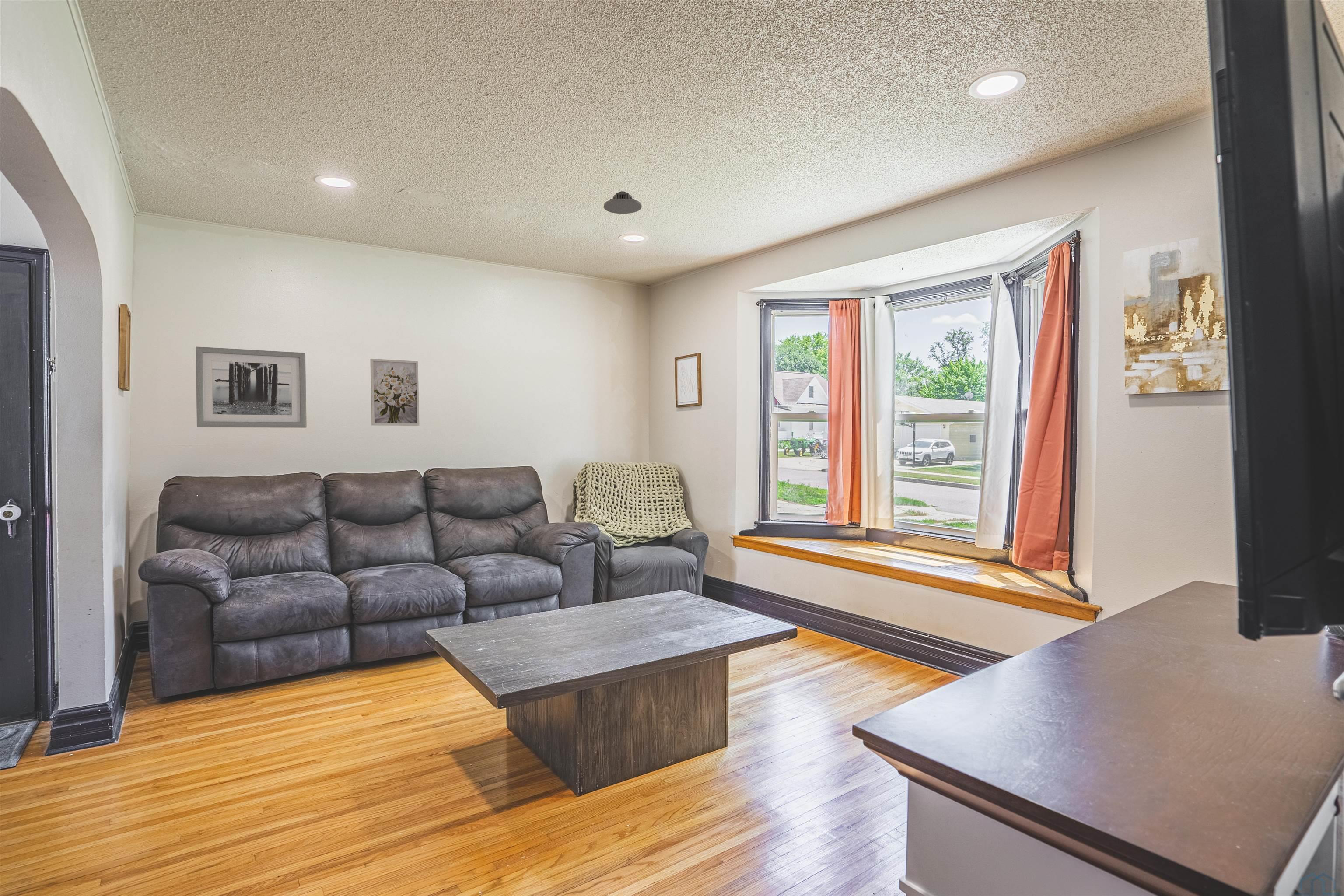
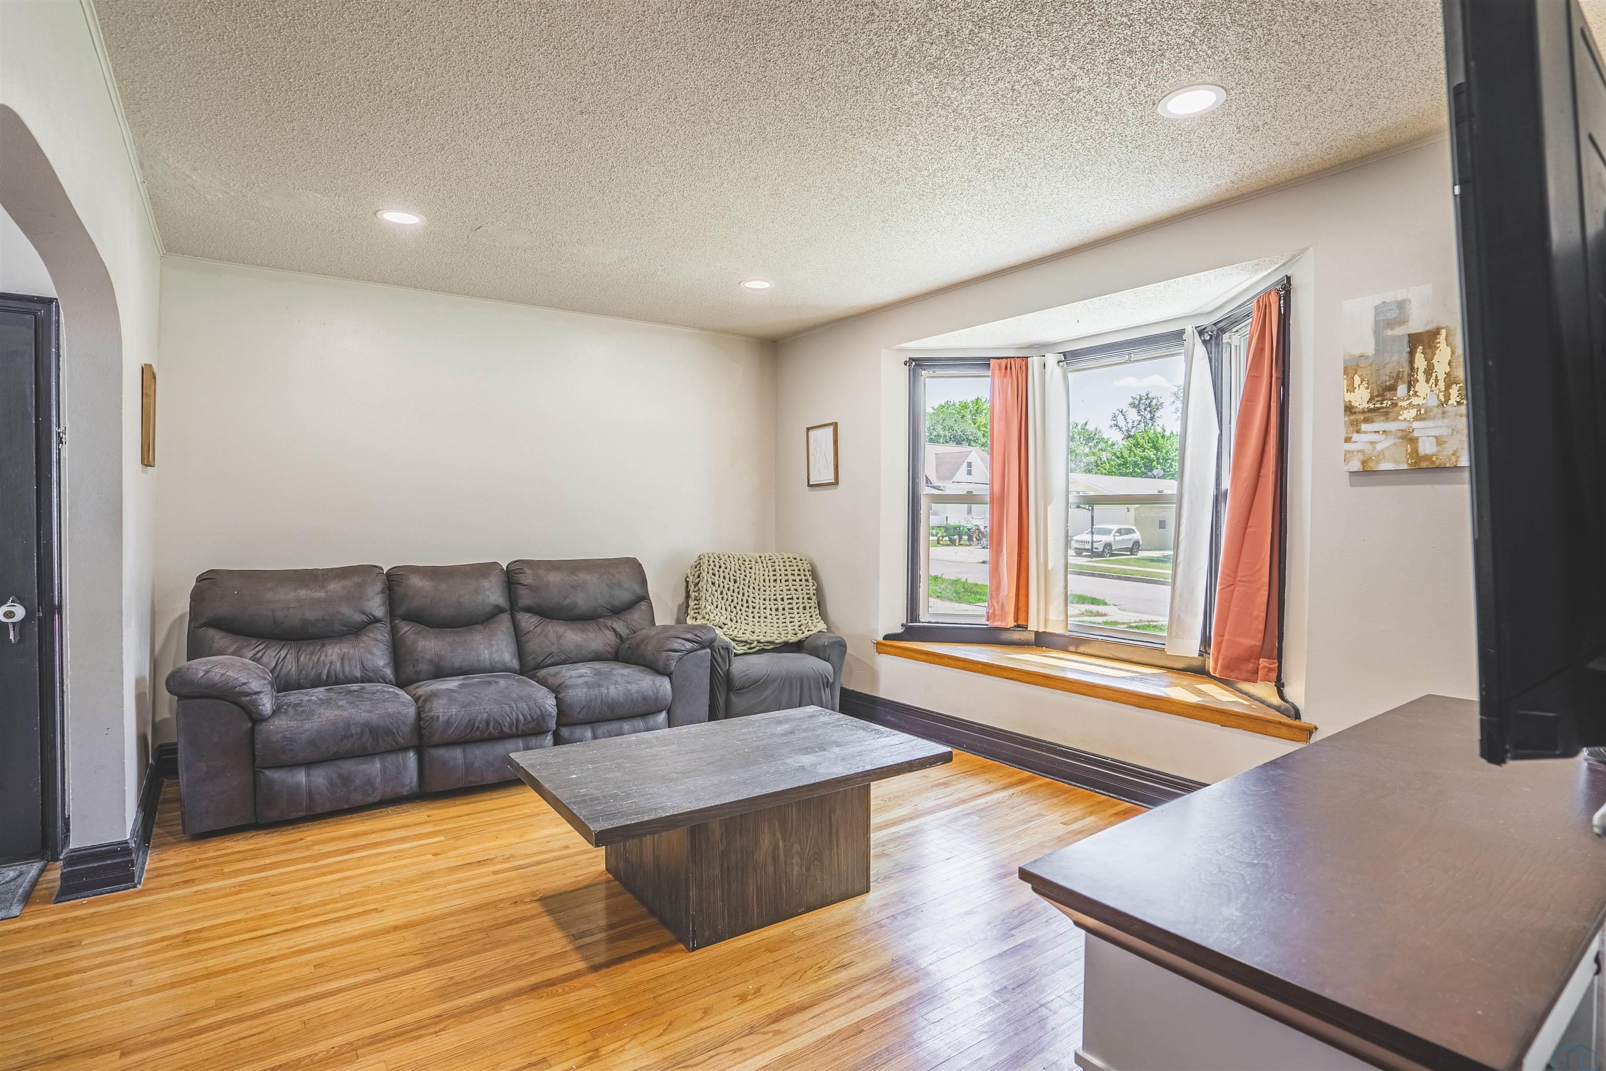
- wall art [195,346,307,428]
- wall art [370,358,420,426]
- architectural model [603,191,642,214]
